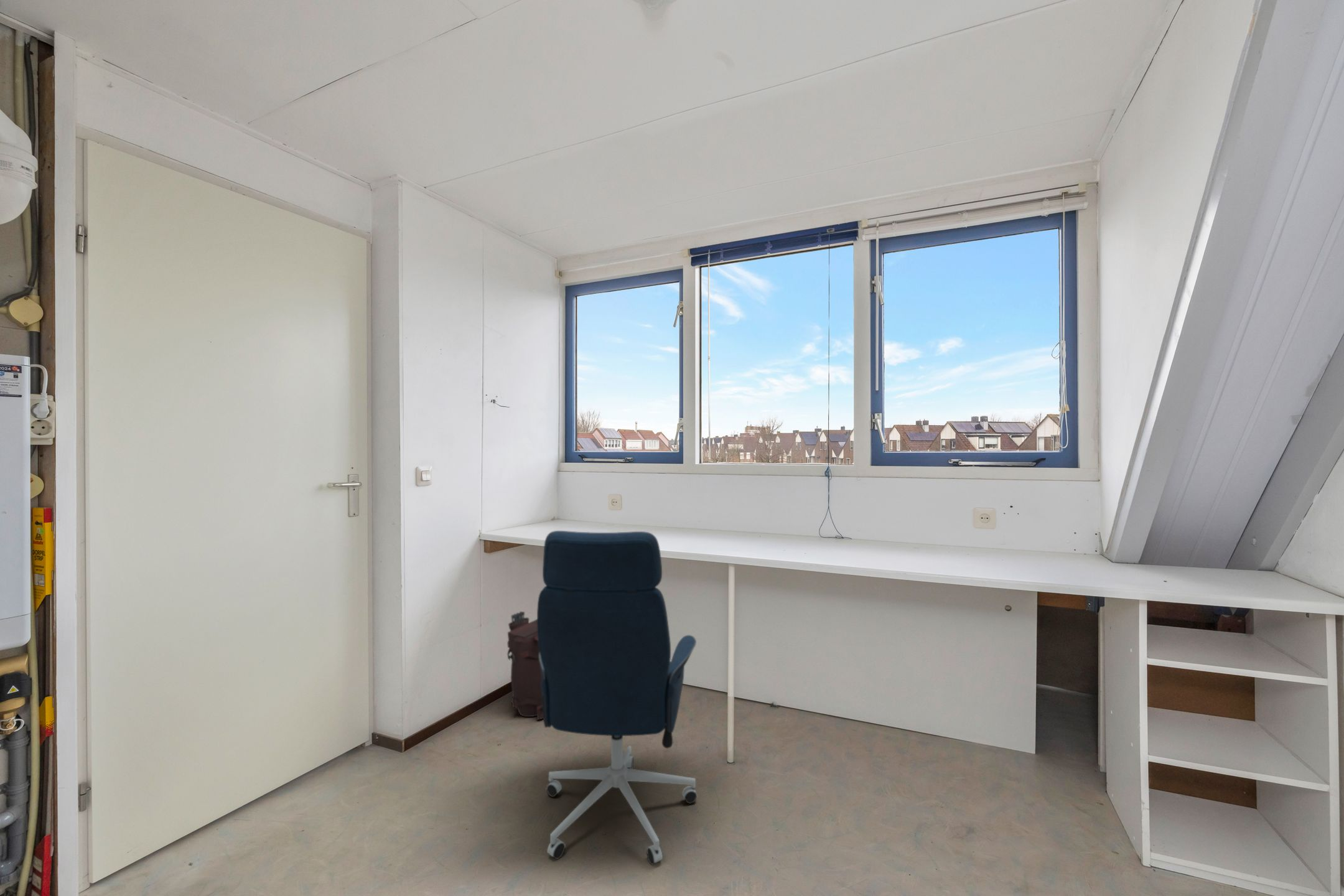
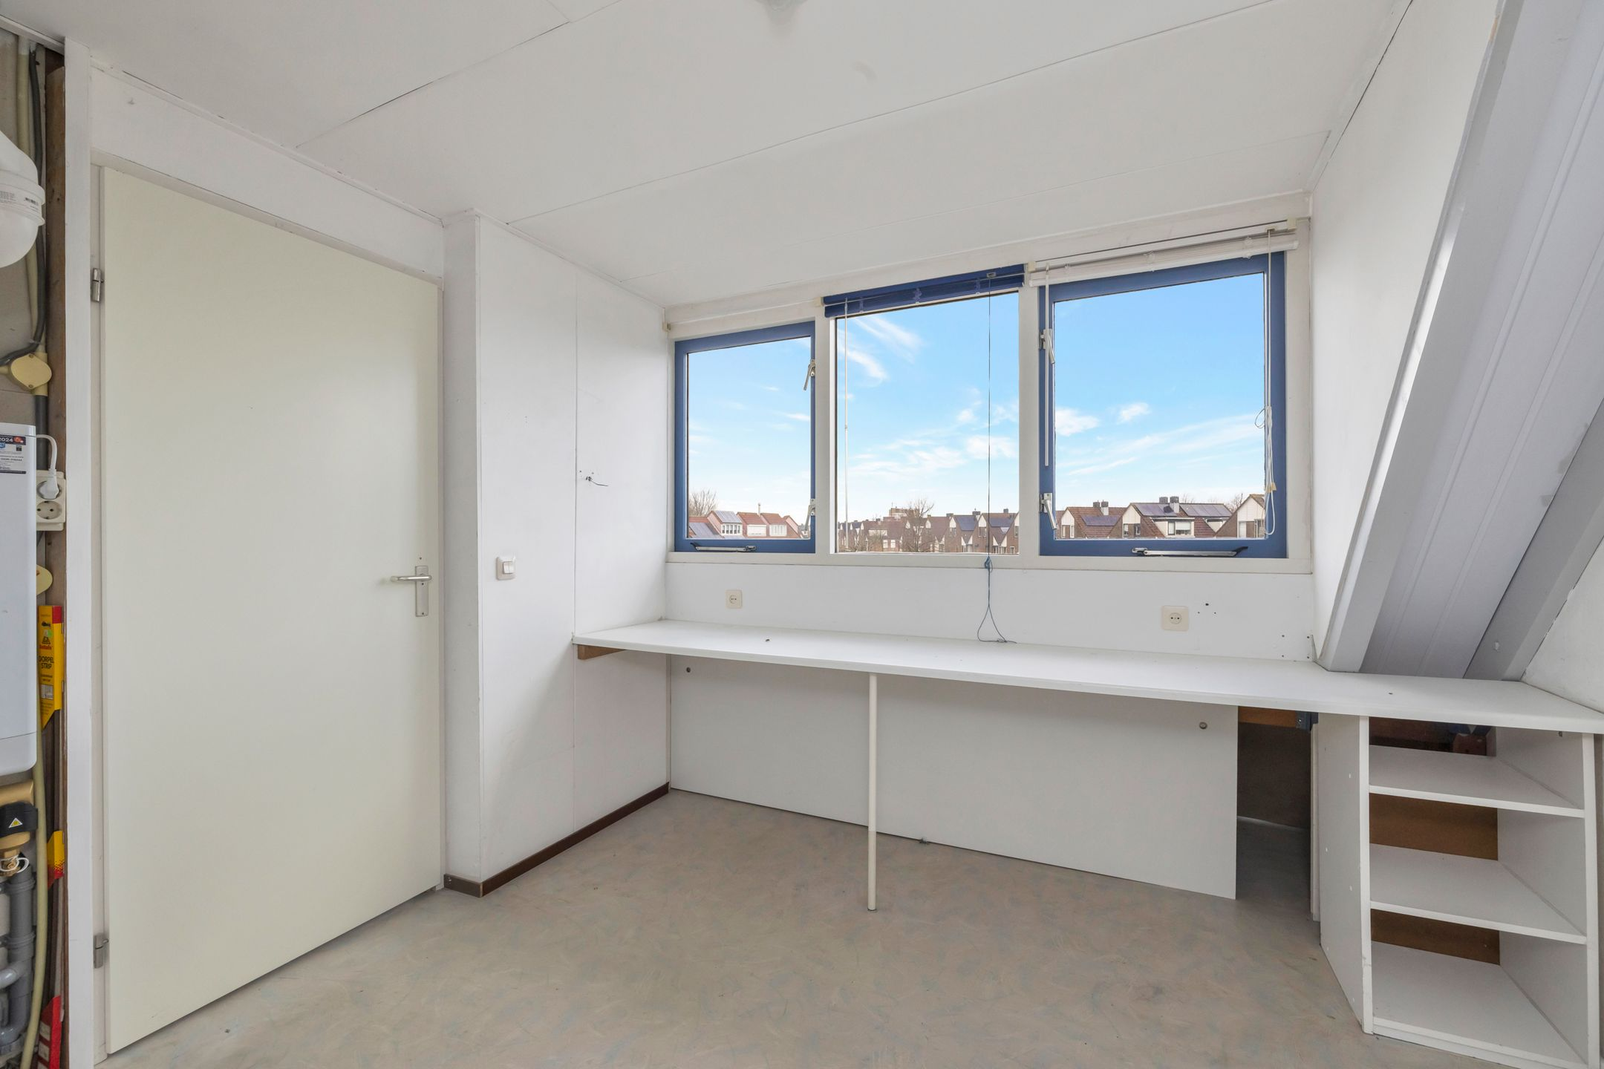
- backpack [506,611,543,721]
- office chair [536,530,698,866]
